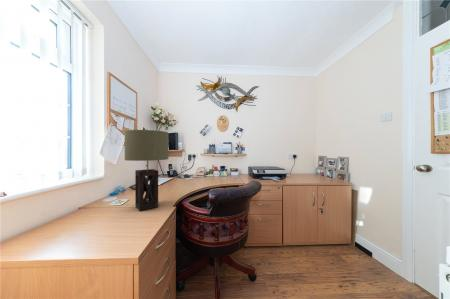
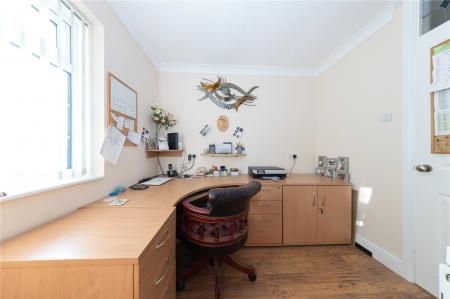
- table lamp [124,129,170,212]
